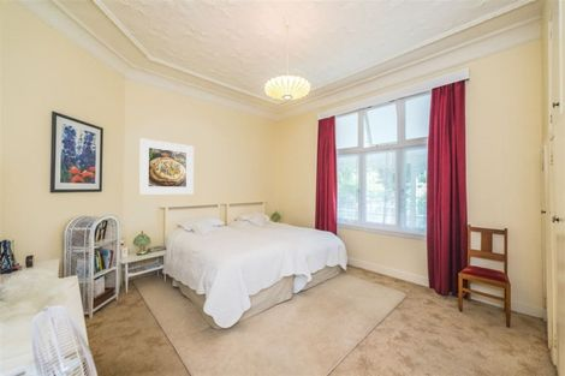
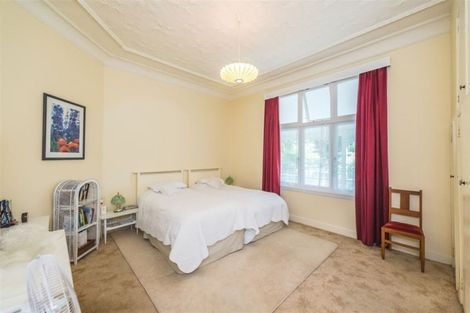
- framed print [138,137,195,196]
